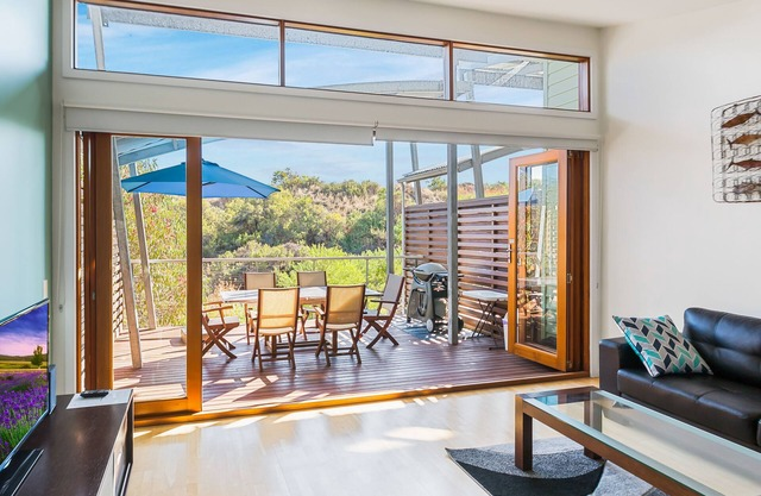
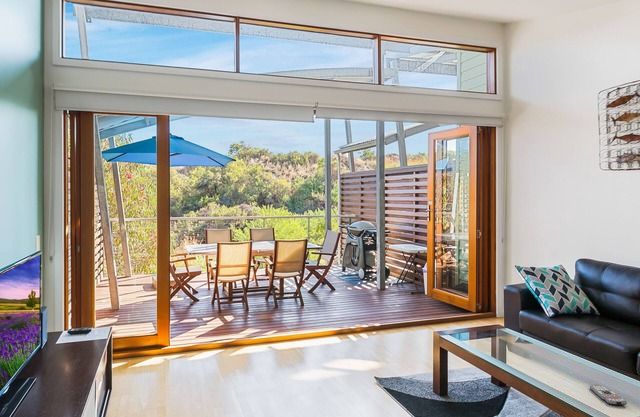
+ remote control [589,383,628,406]
